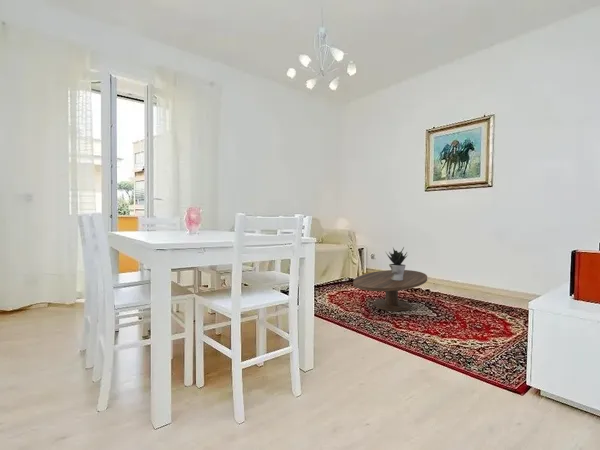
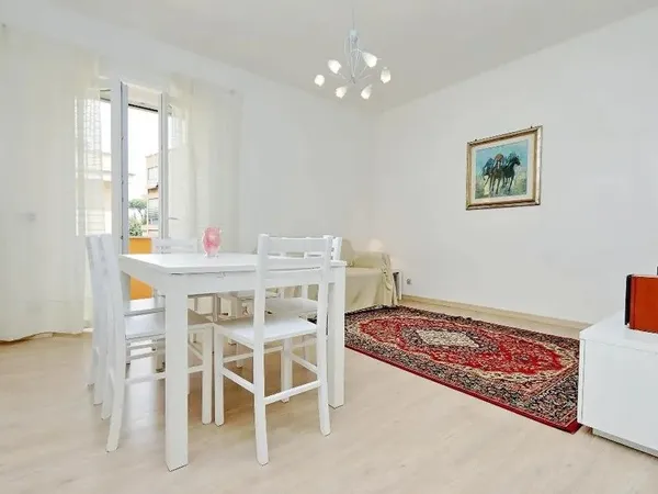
- coffee table [352,269,428,312]
- potted plant [385,246,408,280]
